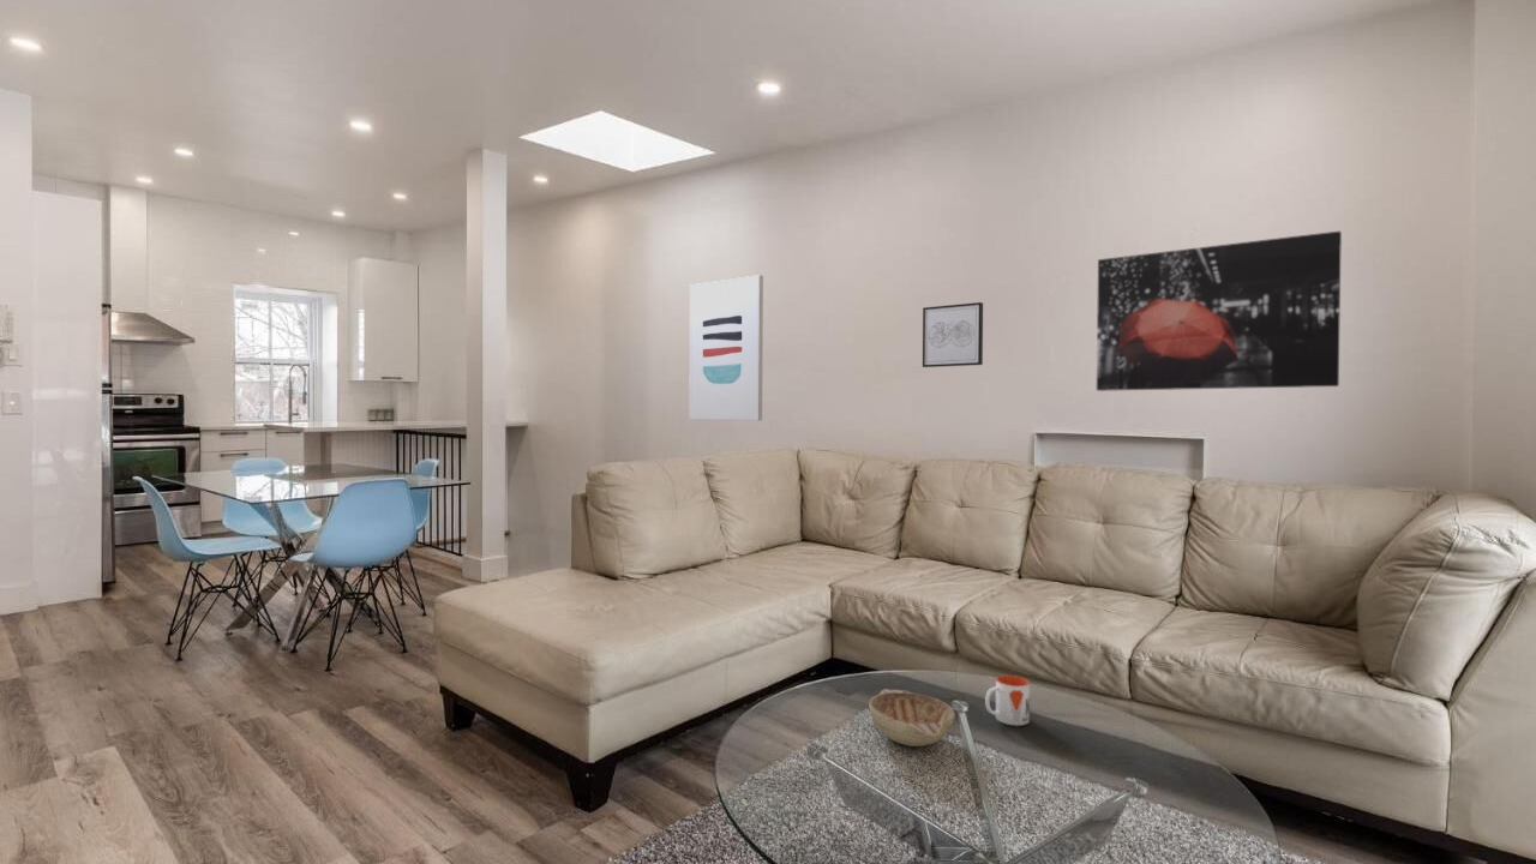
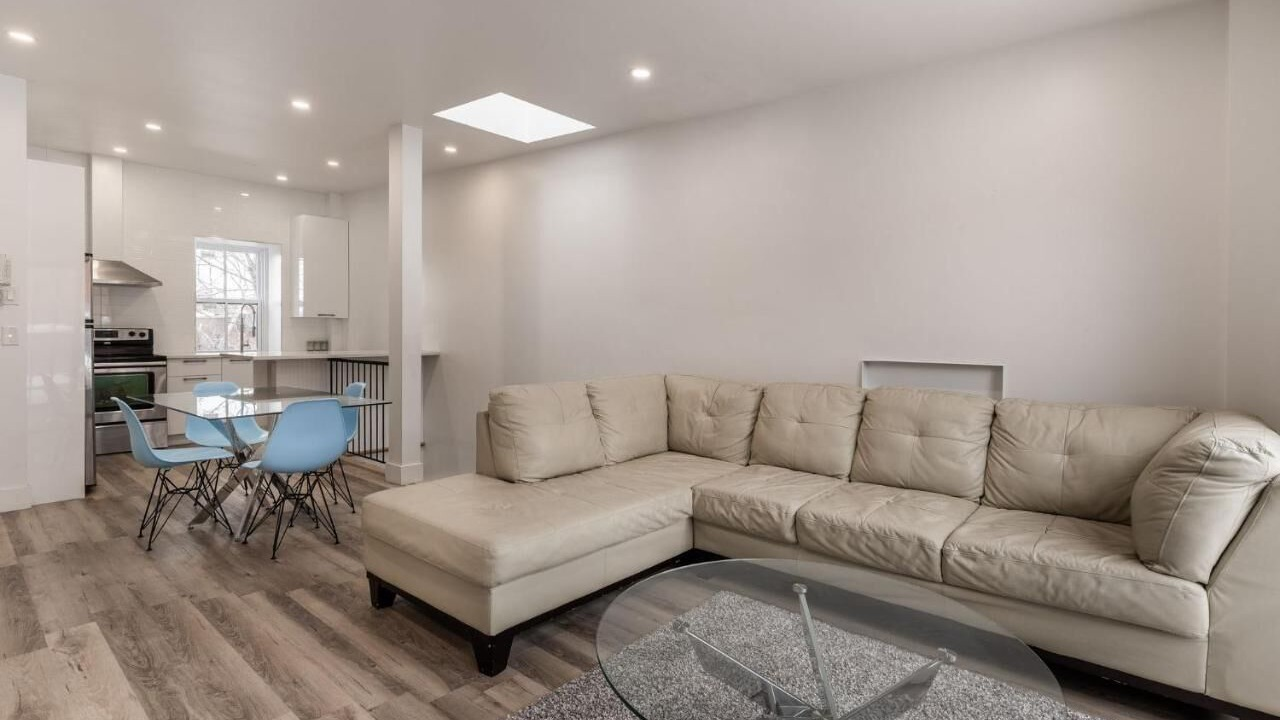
- mug [984,674,1031,727]
- wall art [689,274,764,421]
- wall art [1096,229,1343,392]
- wall art [922,301,984,368]
- decorative bowl [868,688,956,748]
